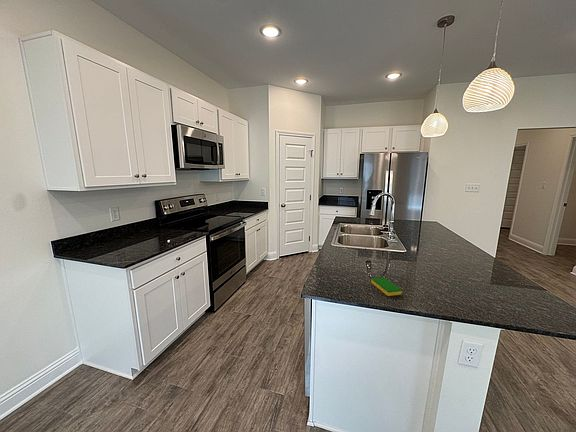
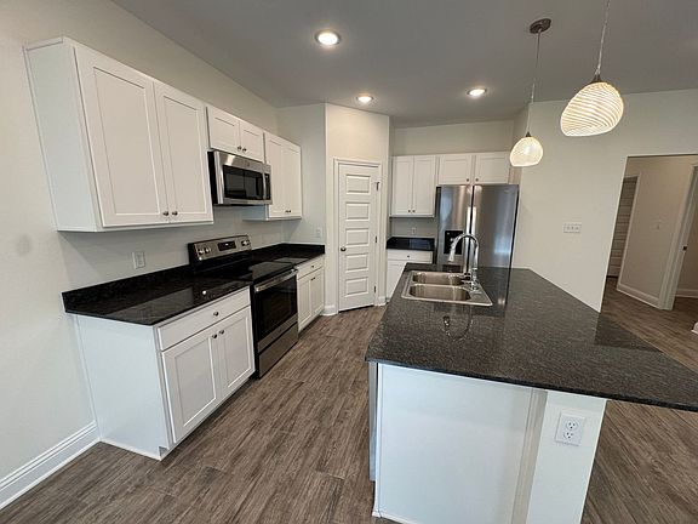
- dish sponge [370,276,403,297]
